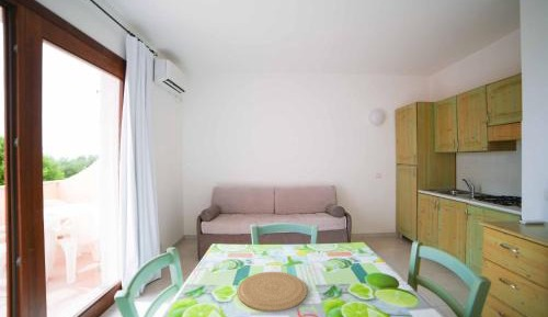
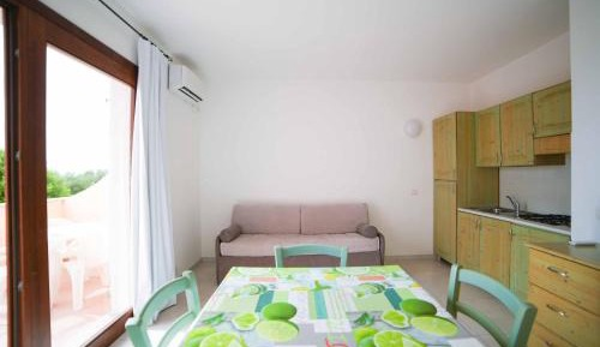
- plate [237,271,308,313]
